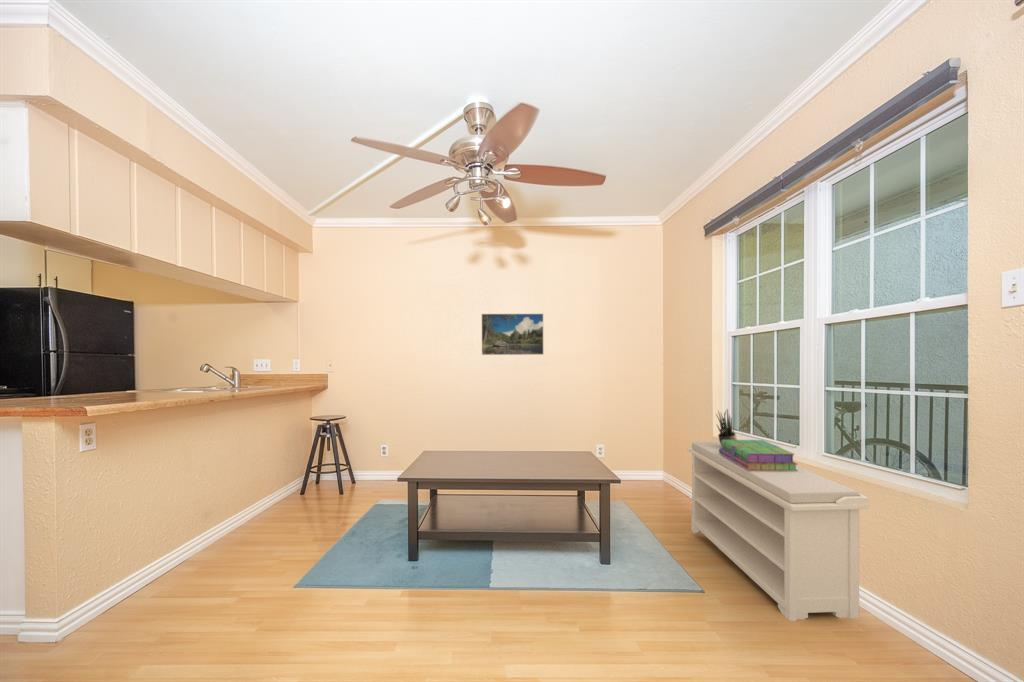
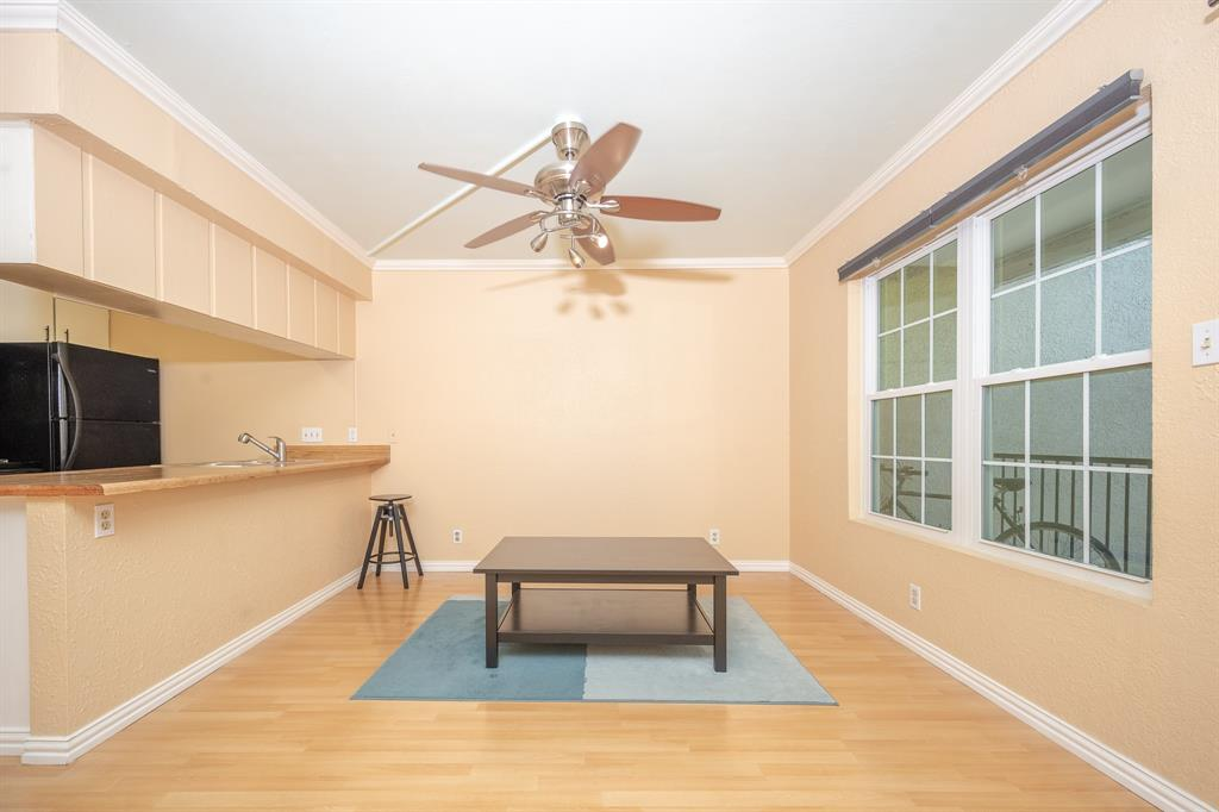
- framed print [481,313,545,356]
- potted plant [715,407,738,444]
- bench [686,441,870,622]
- stack of books [719,439,798,471]
